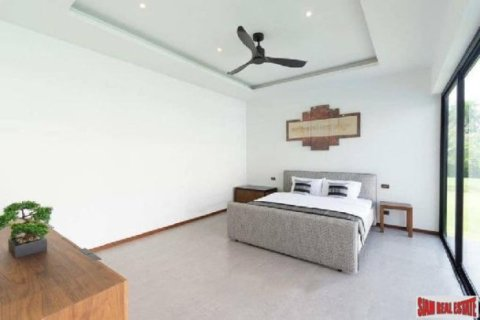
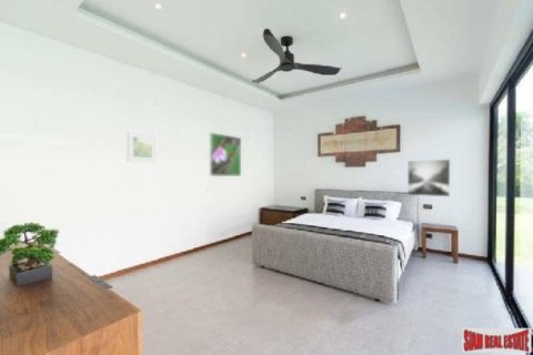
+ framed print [209,131,242,178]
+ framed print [406,159,451,197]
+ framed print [127,130,158,164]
